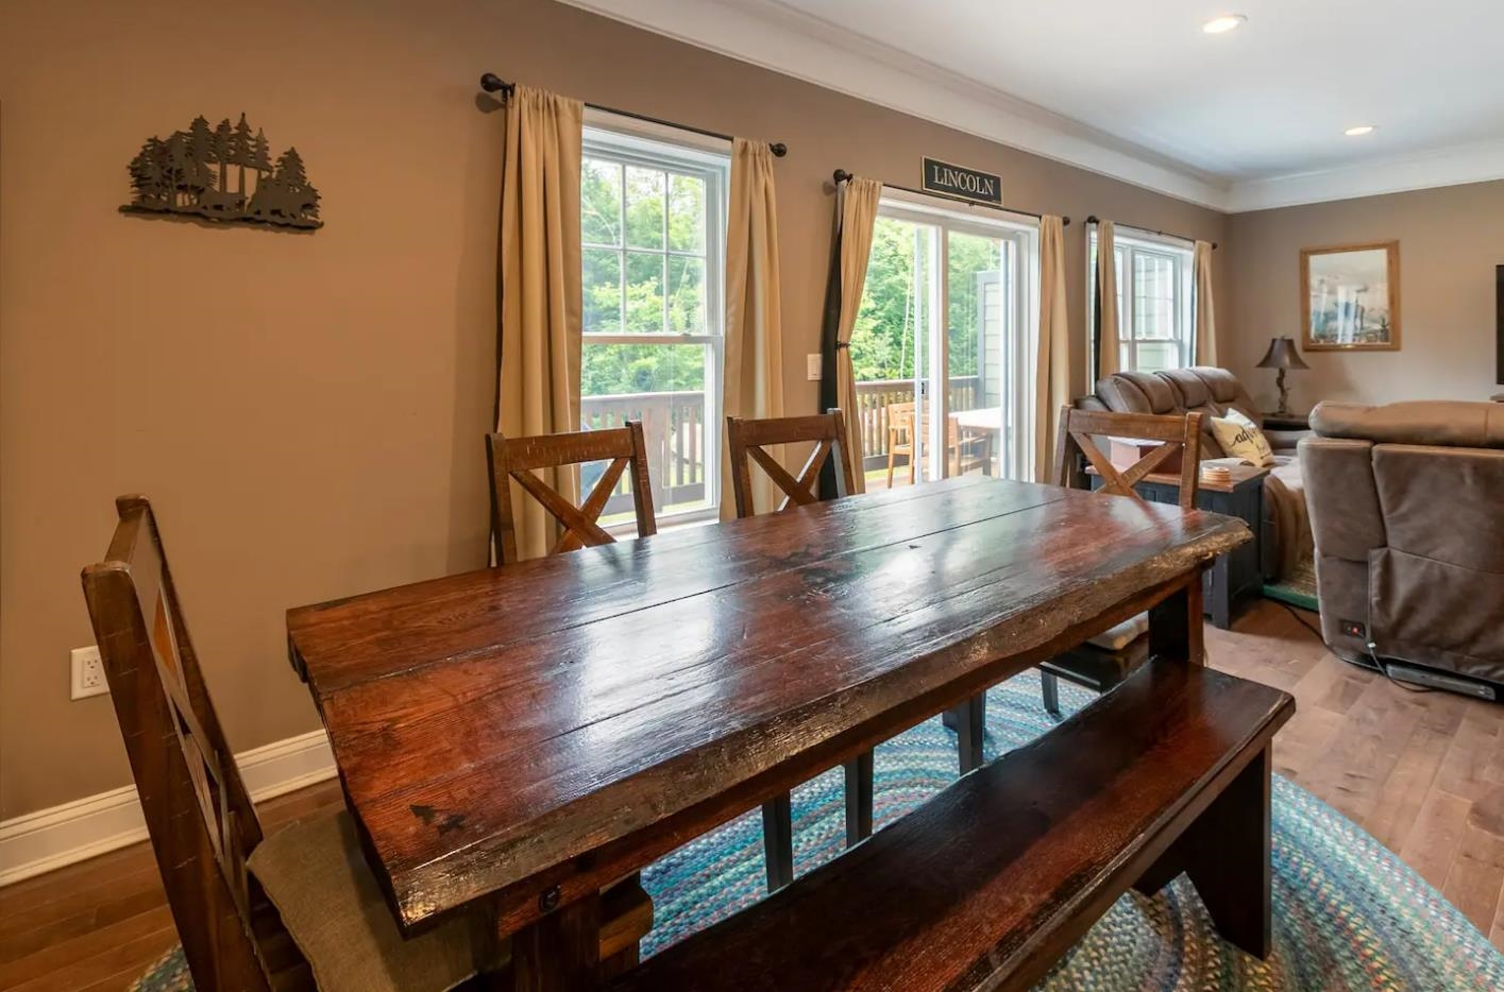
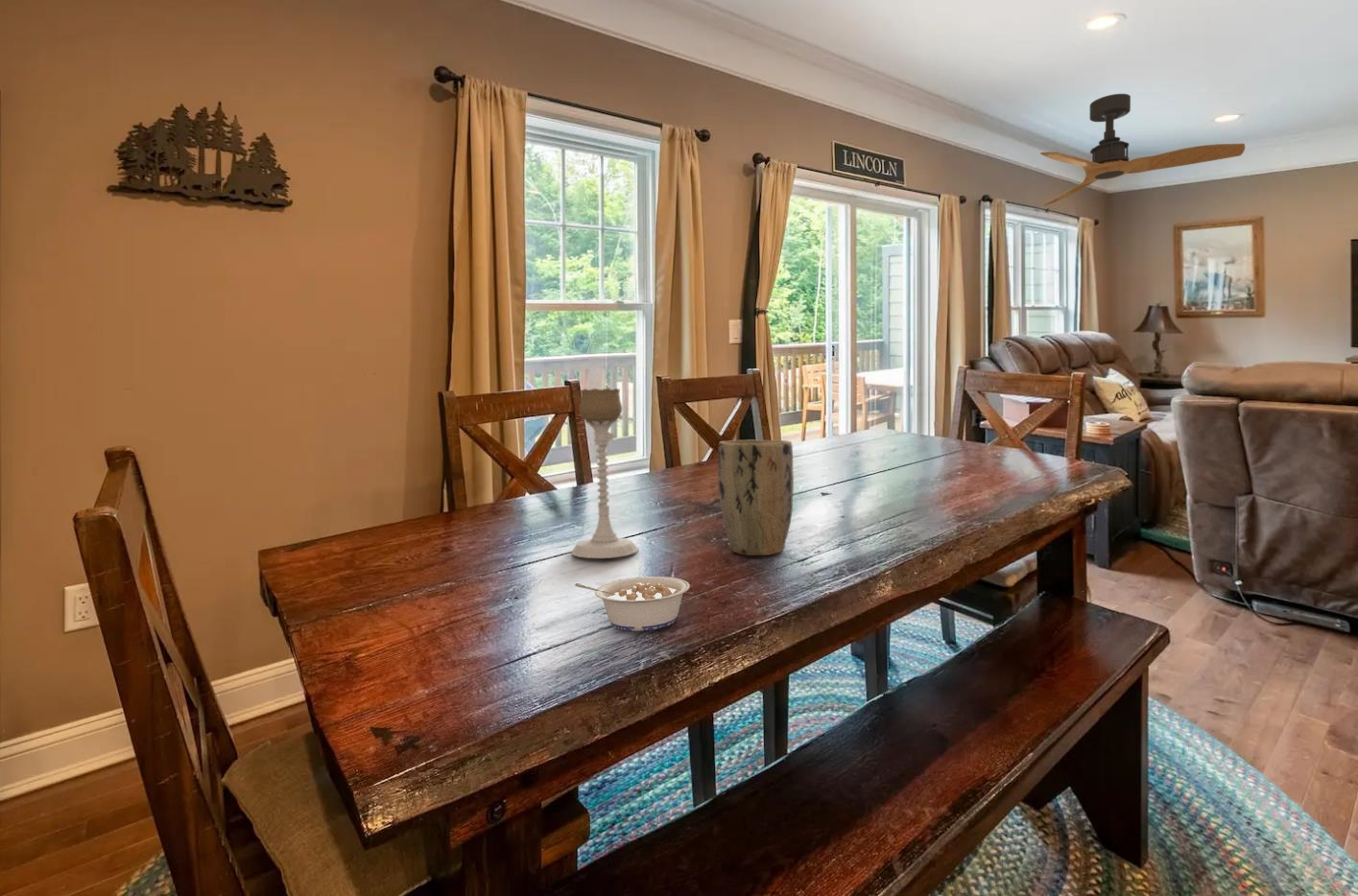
+ candle holder [570,388,639,559]
+ legume [574,576,691,632]
+ plant pot [717,439,795,556]
+ ceiling fan [1039,93,1246,206]
